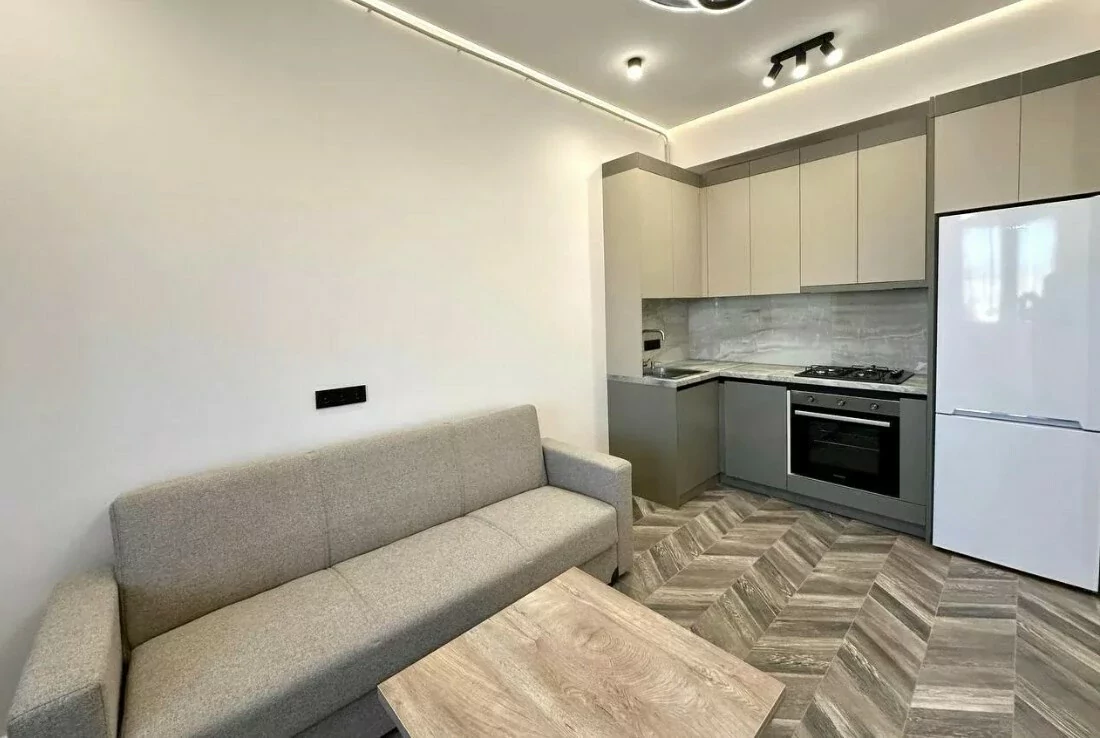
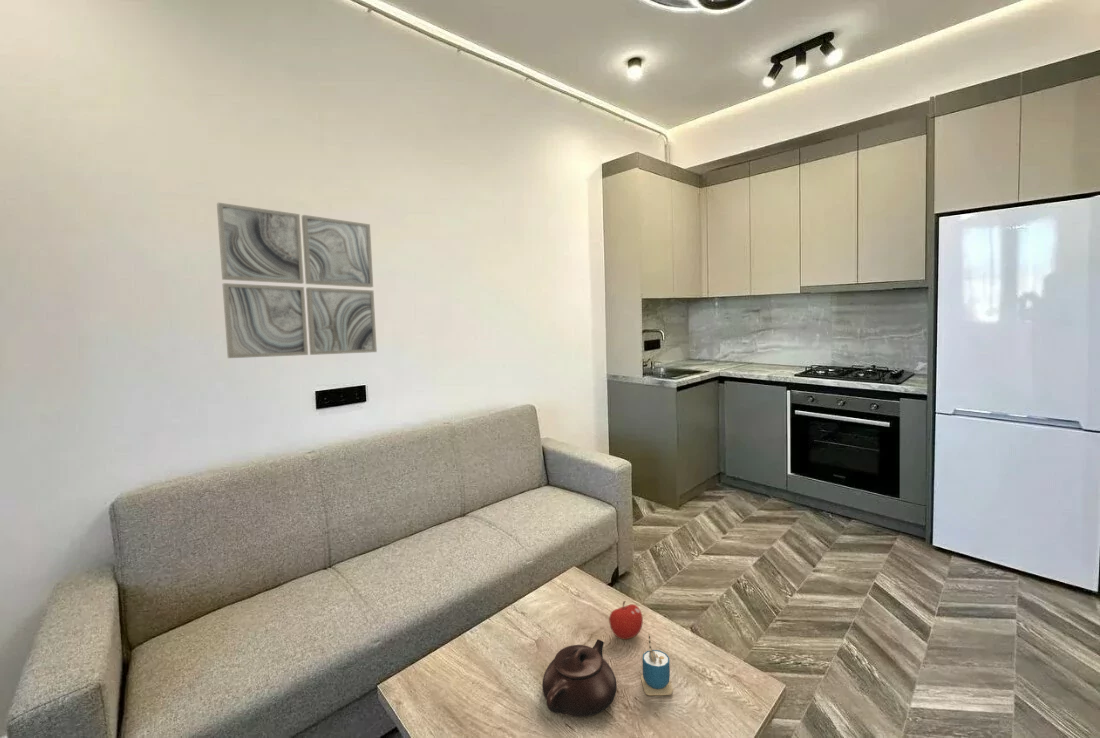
+ teapot [541,638,617,718]
+ wall art [216,202,378,359]
+ fruit [608,600,644,640]
+ cup [640,633,674,696]
